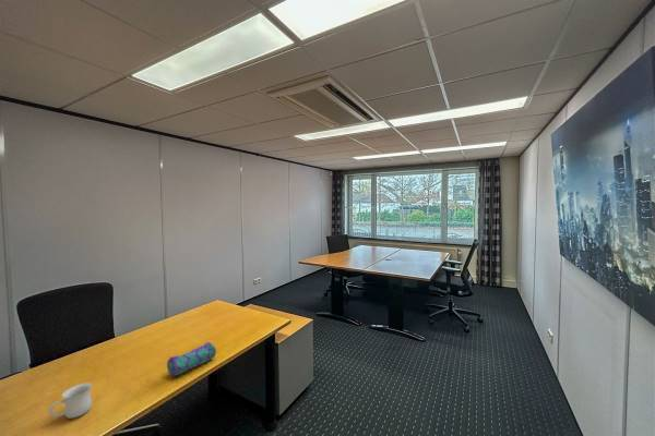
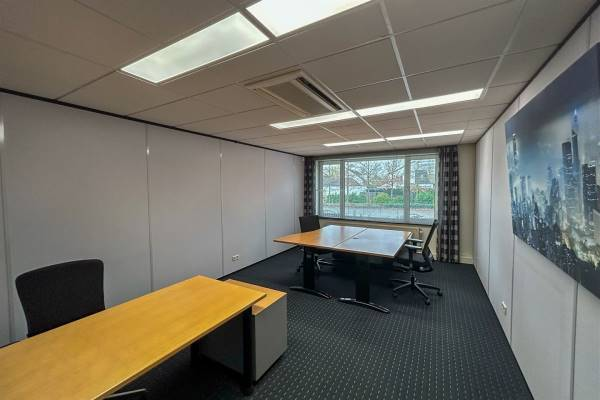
- pencil case [166,341,217,377]
- mug [48,382,94,420]
